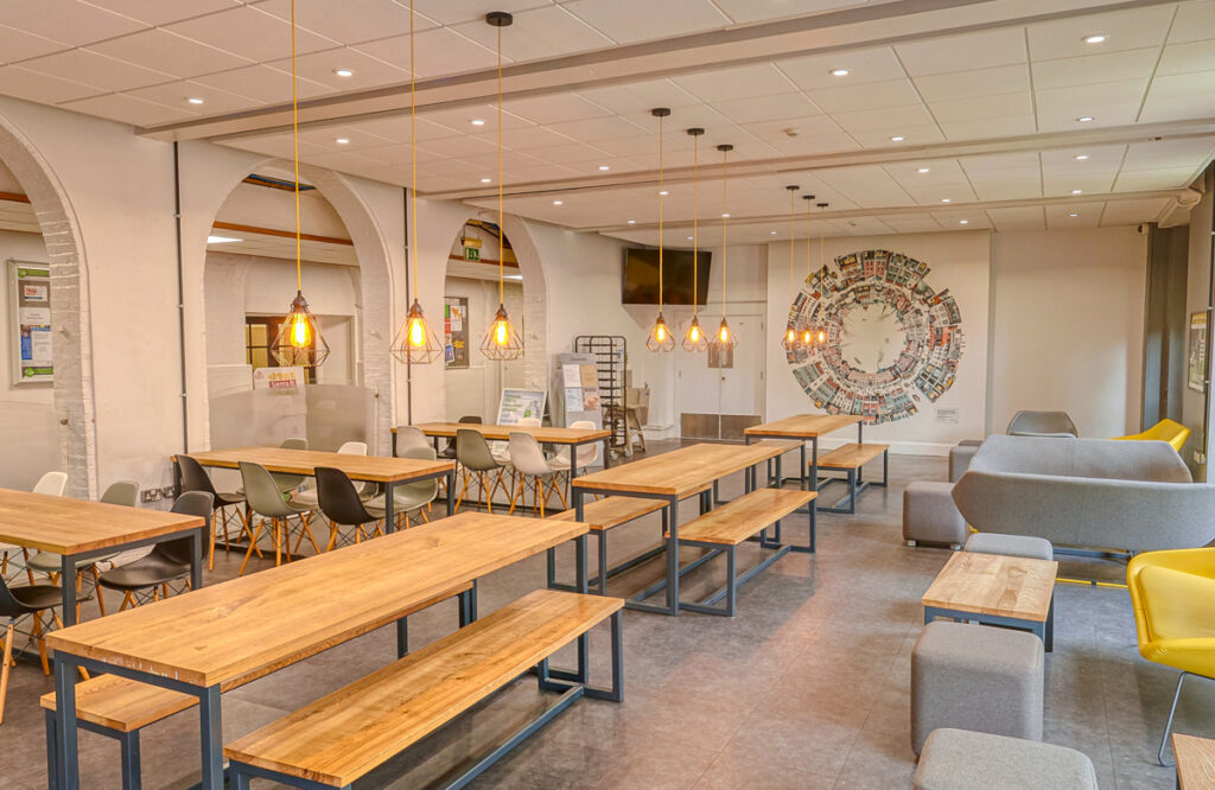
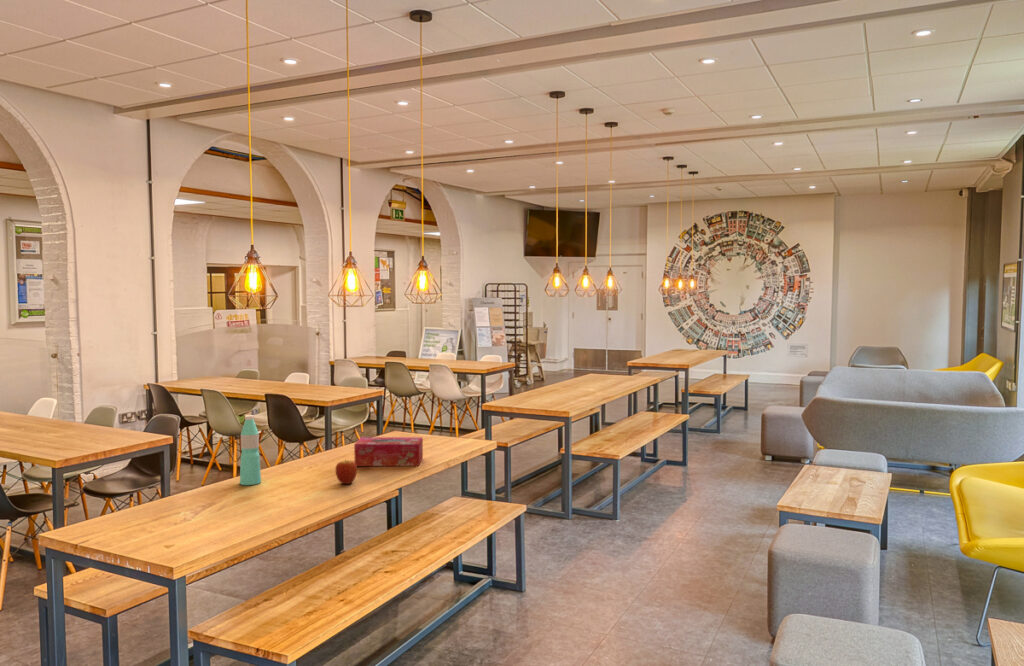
+ water bottle [239,414,262,486]
+ fruit [335,458,358,485]
+ tissue box [353,436,424,467]
